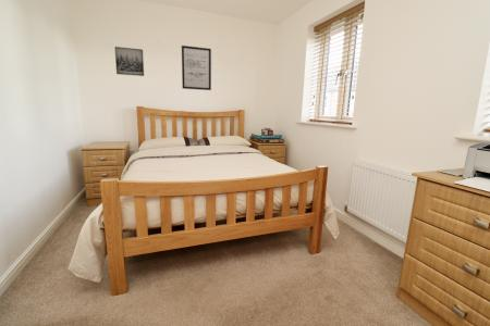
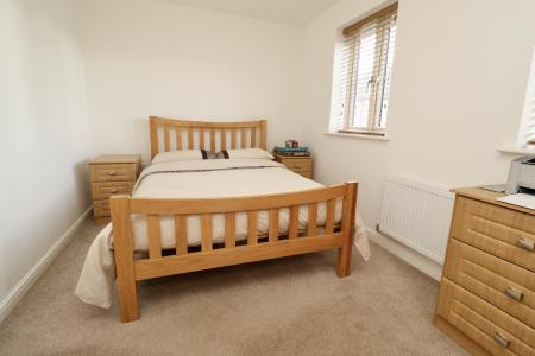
- wall art [114,46,145,77]
- wall art [181,45,212,91]
